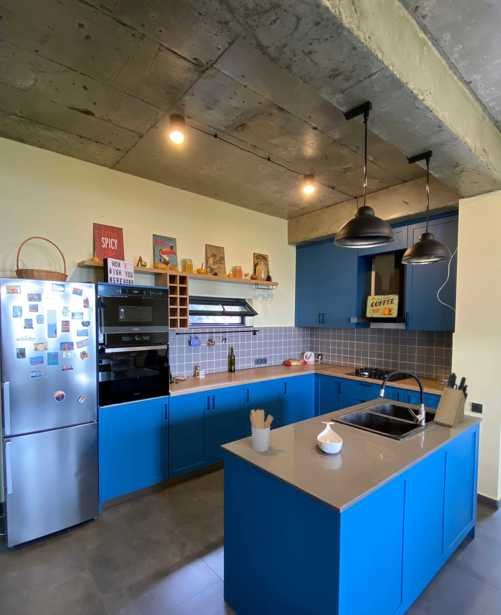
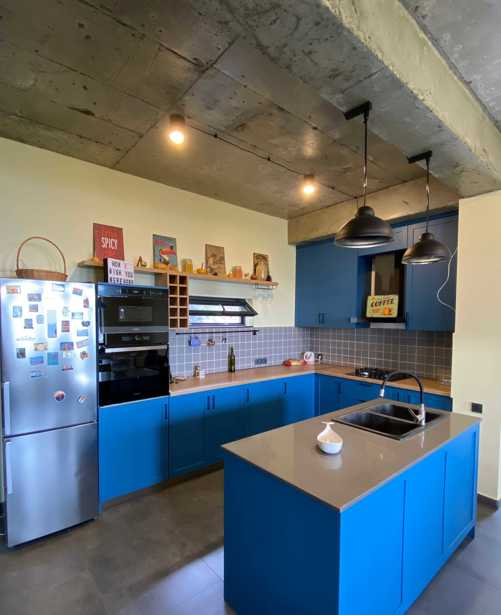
- knife block [433,371,469,429]
- utensil holder [249,409,274,453]
